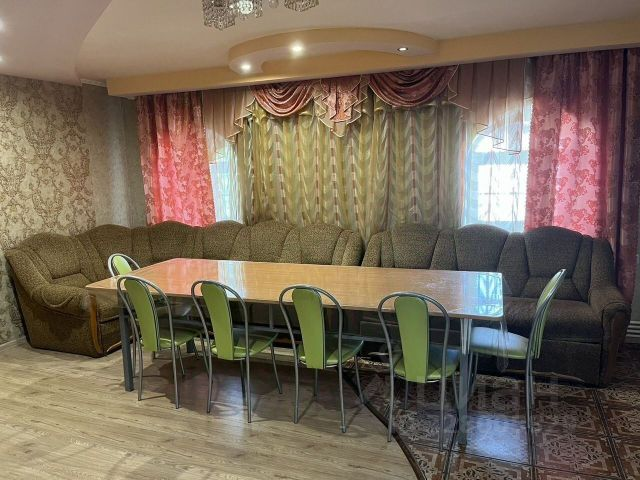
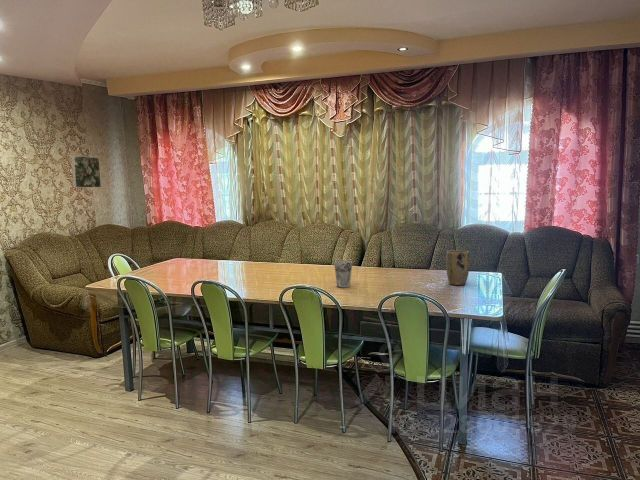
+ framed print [70,155,102,189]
+ plant pot [445,249,470,286]
+ cup [333,260,353,288]
